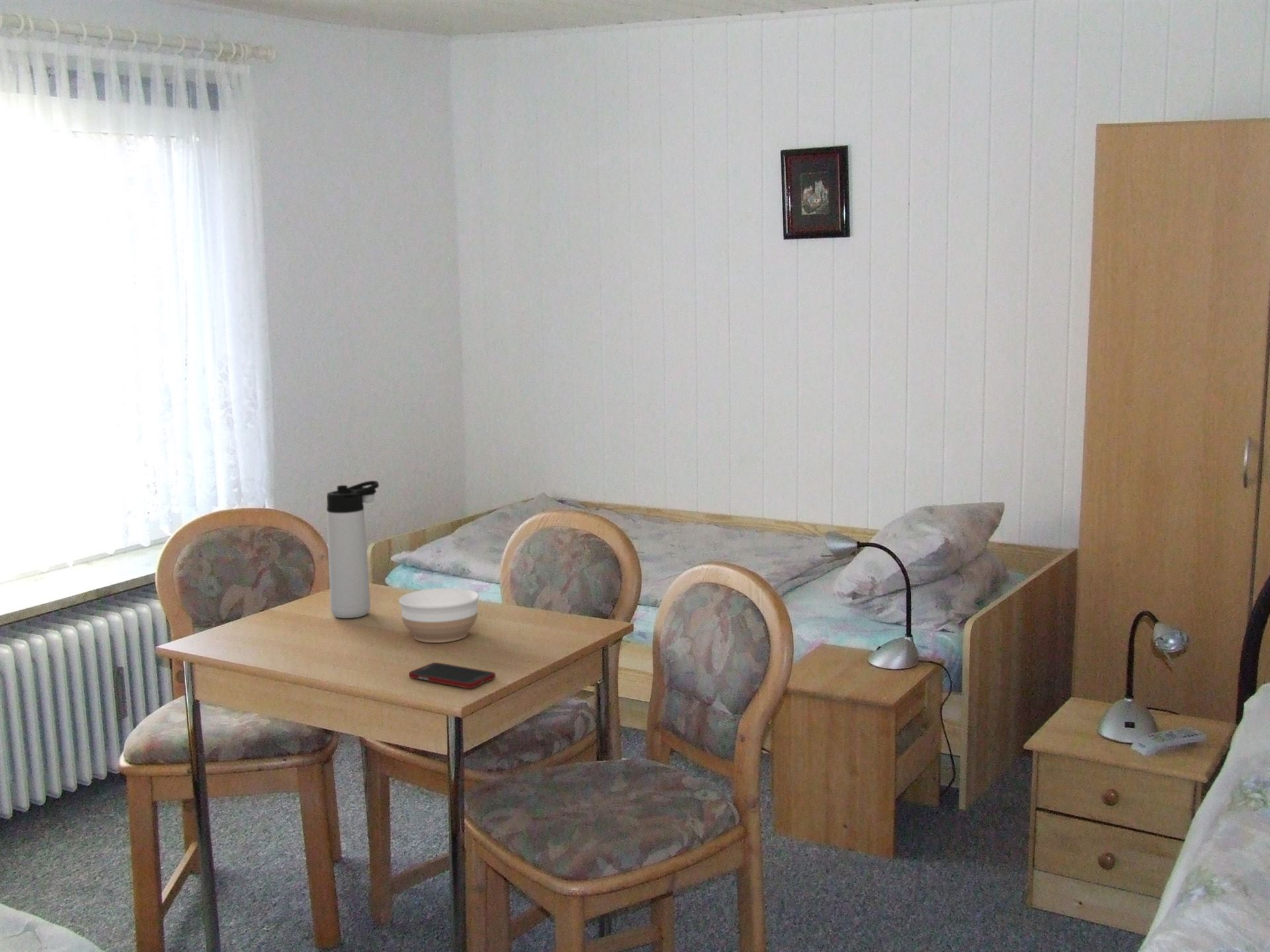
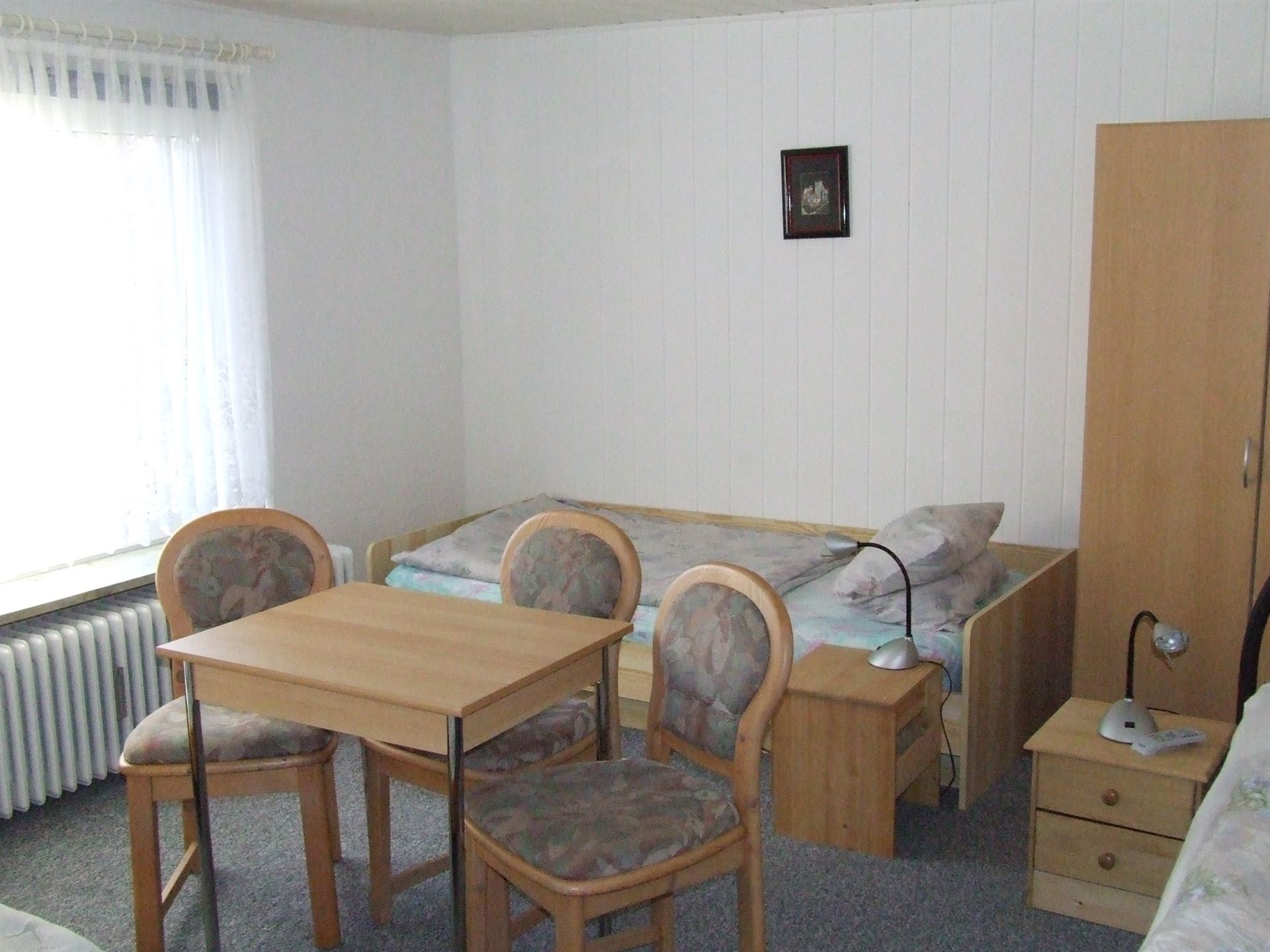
- cell phone [408,662,496,689]
- thermos bottle [326,480,380,619]
- bowl [398,587,480,643]
